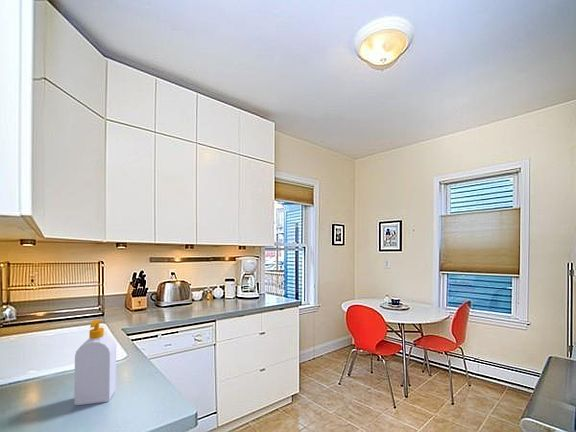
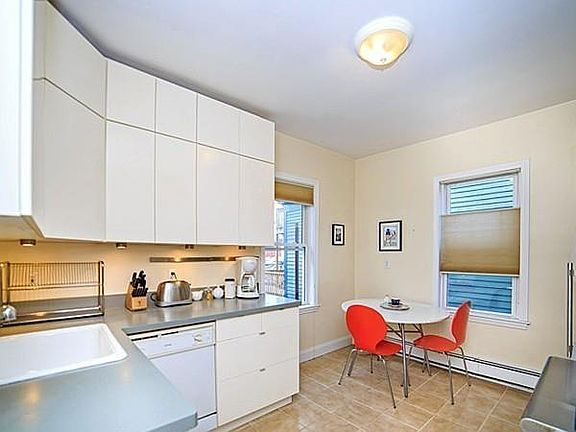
- soap bottle [73,318,117,406]
